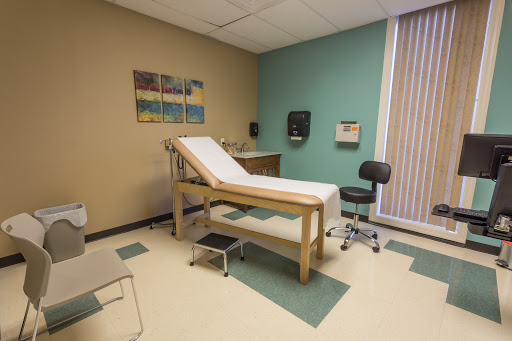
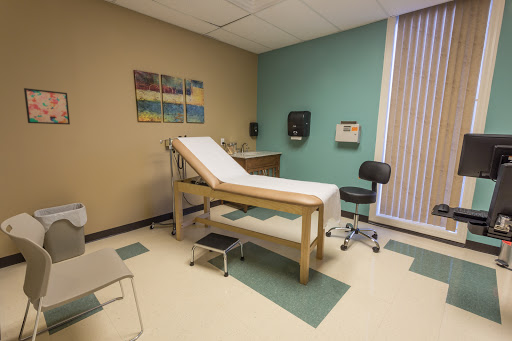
+ wall art [23,87,71,125]
